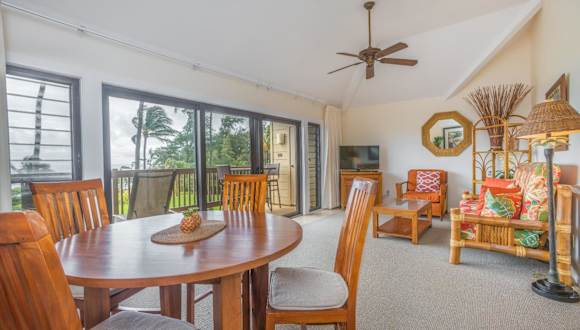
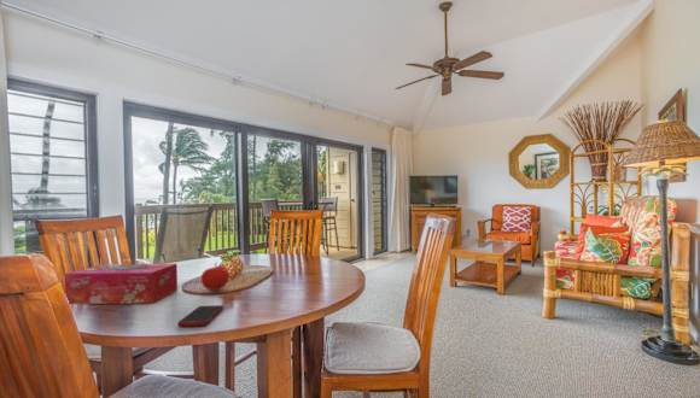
+ fruit [200,262,231,292]
+ tissue box [64,263,179,305]
+ cell phone [176,304,224,327]
